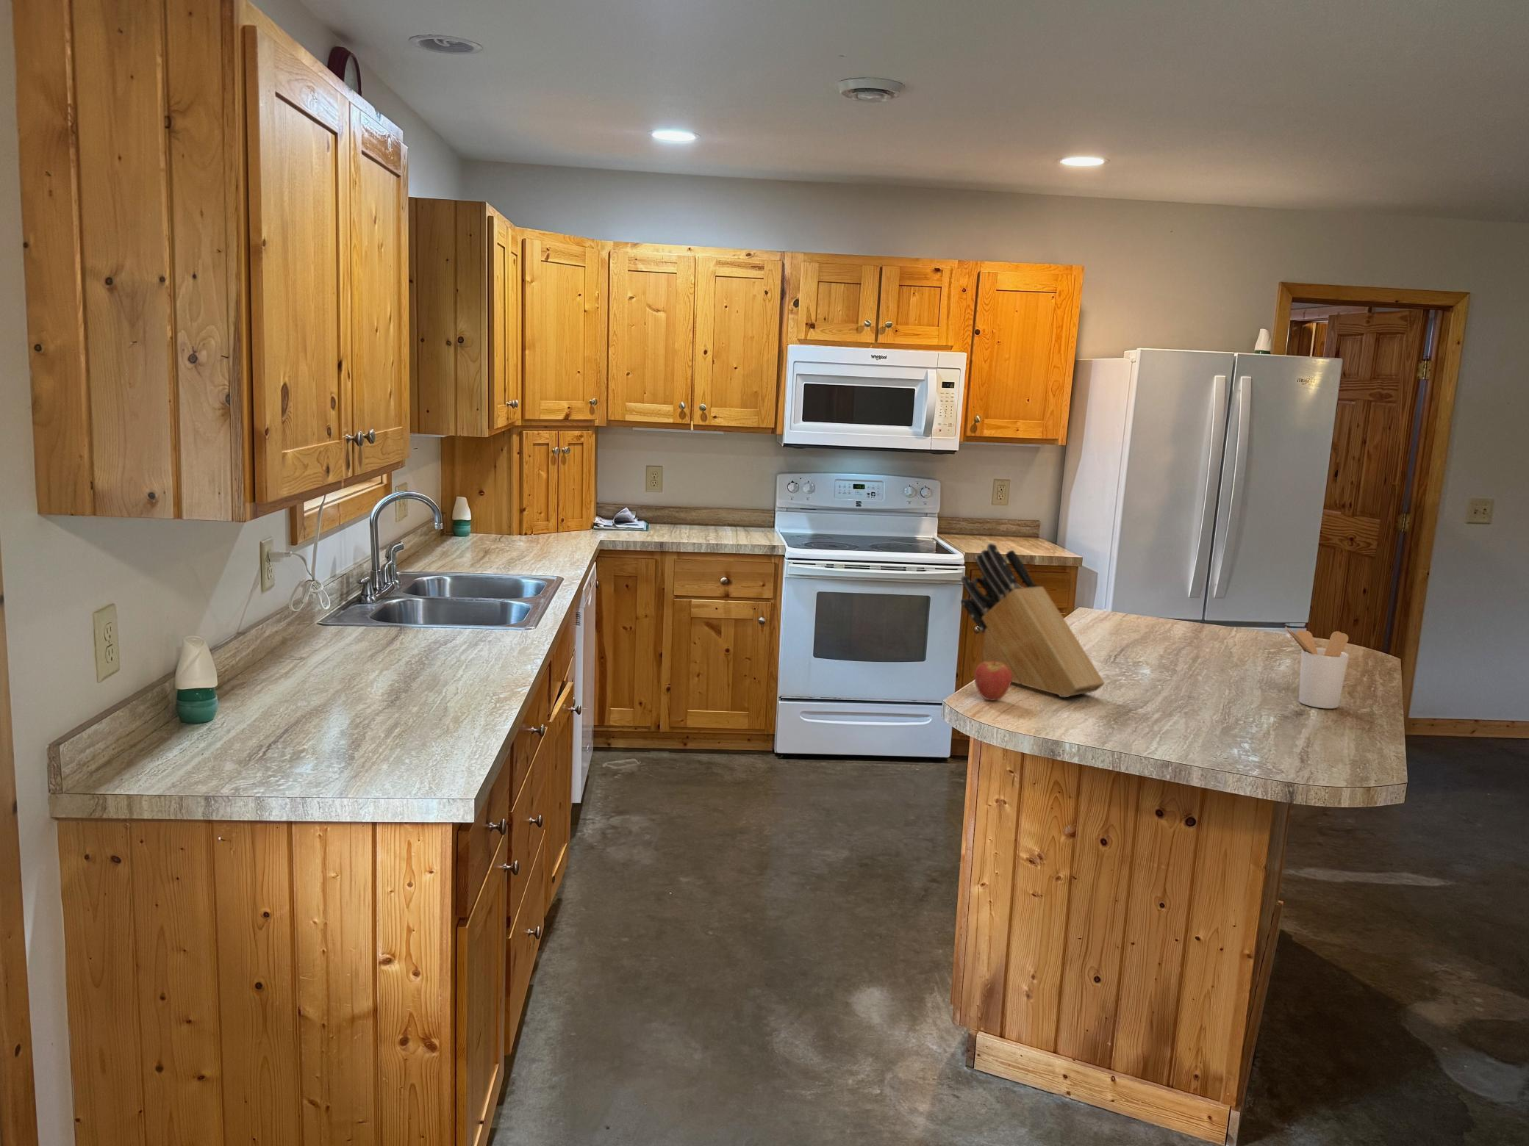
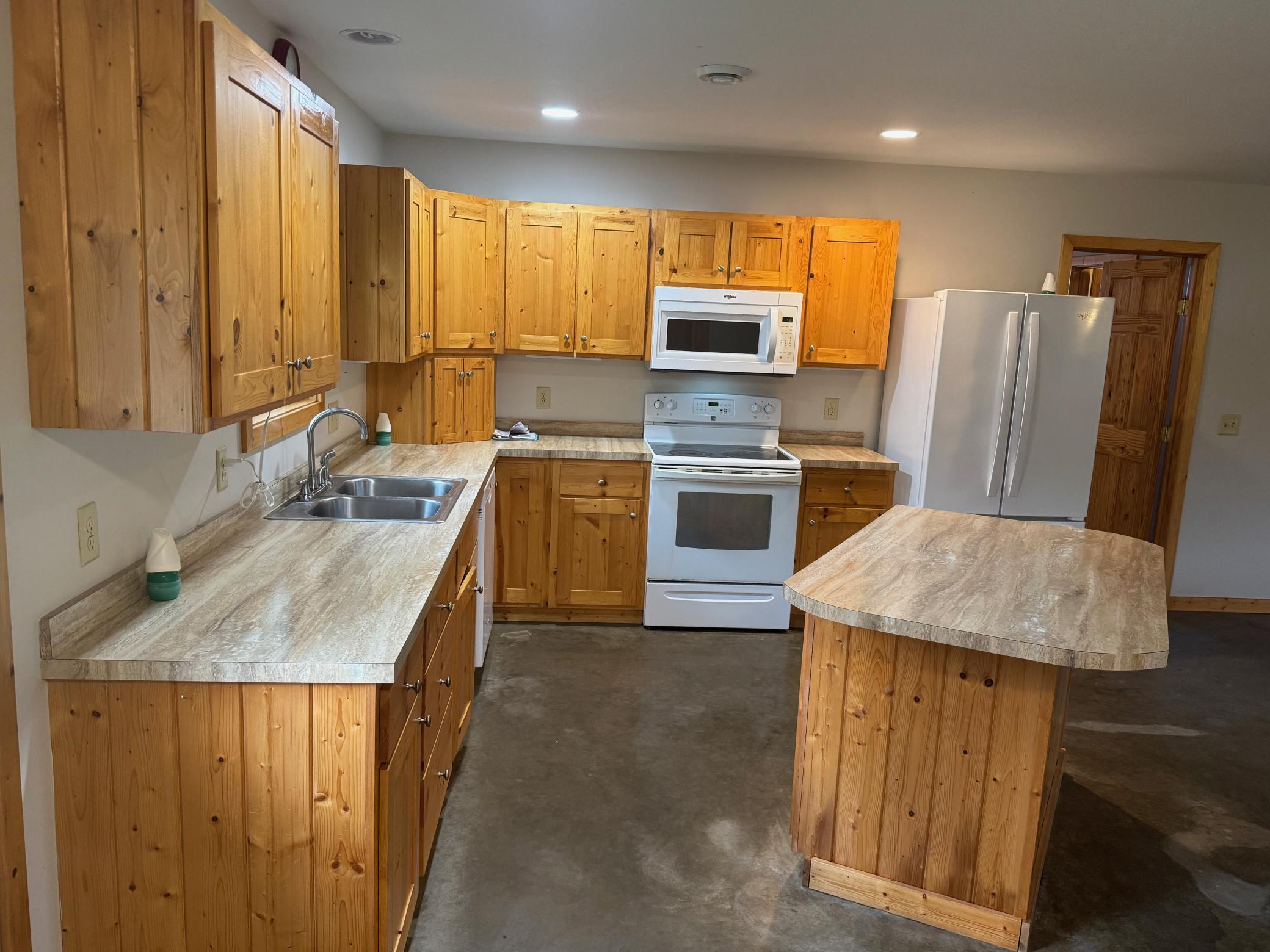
- utensil holder [1285,626,1350,709]
- fruit [974,654,1013,702]
- knife block [960,542,1105,698]
